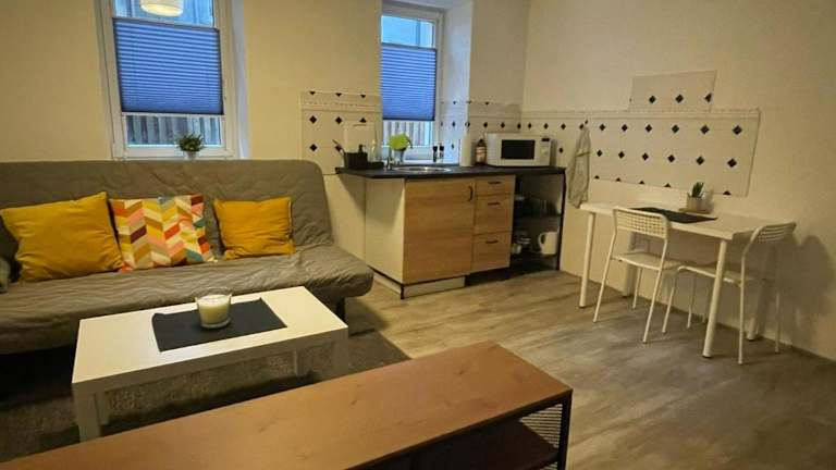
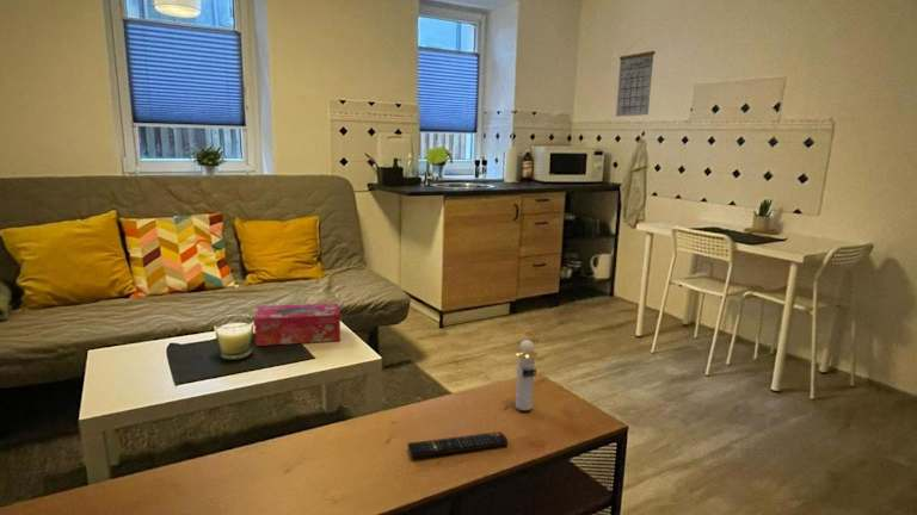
+ calendar [615,39,657,118]
+ remote control [407,430,509,459]
+ tissue box [253,302,341,347]
+ perfume bottle [515,339,538,411]
